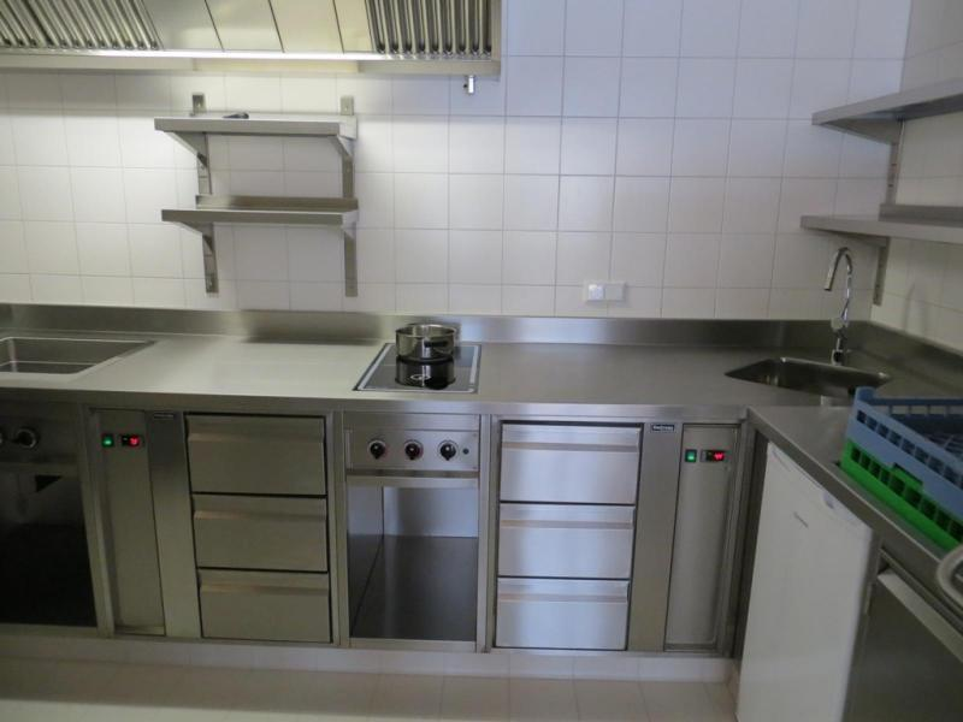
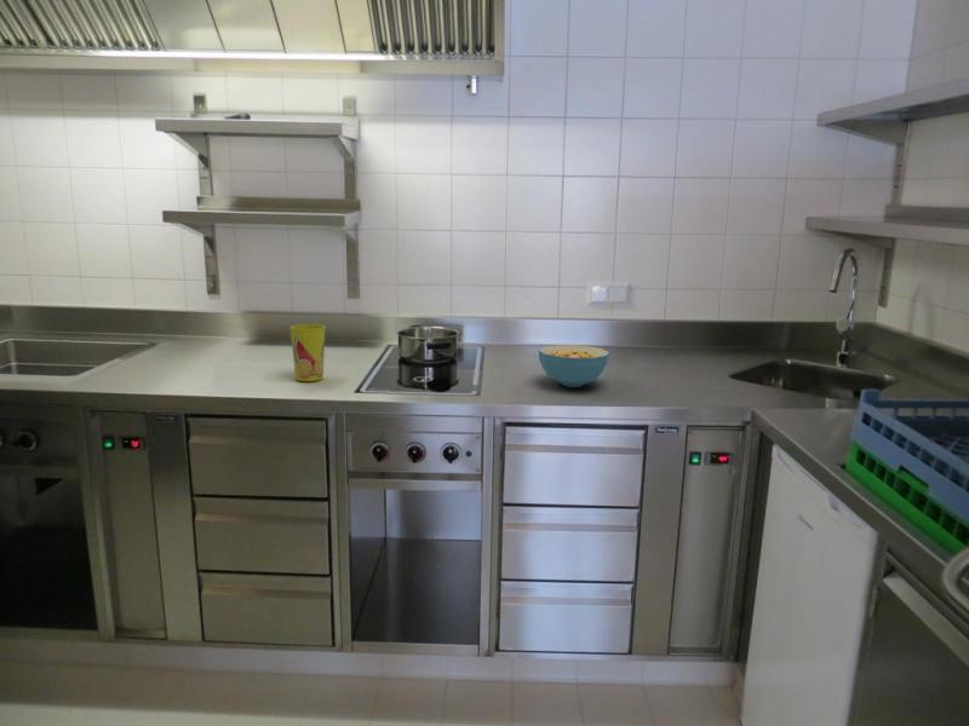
+ cereal bowl [538,344,610,388]
+ cup [289,323,326,382]
